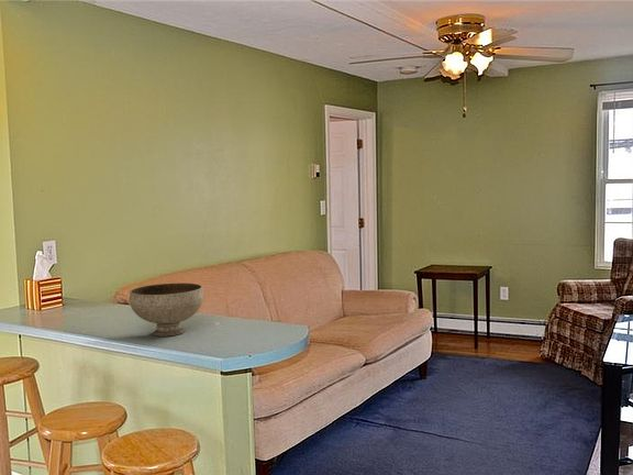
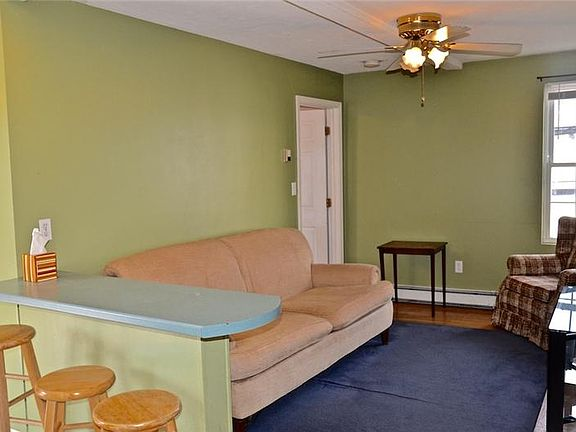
- bowl [129,281,204,336]
